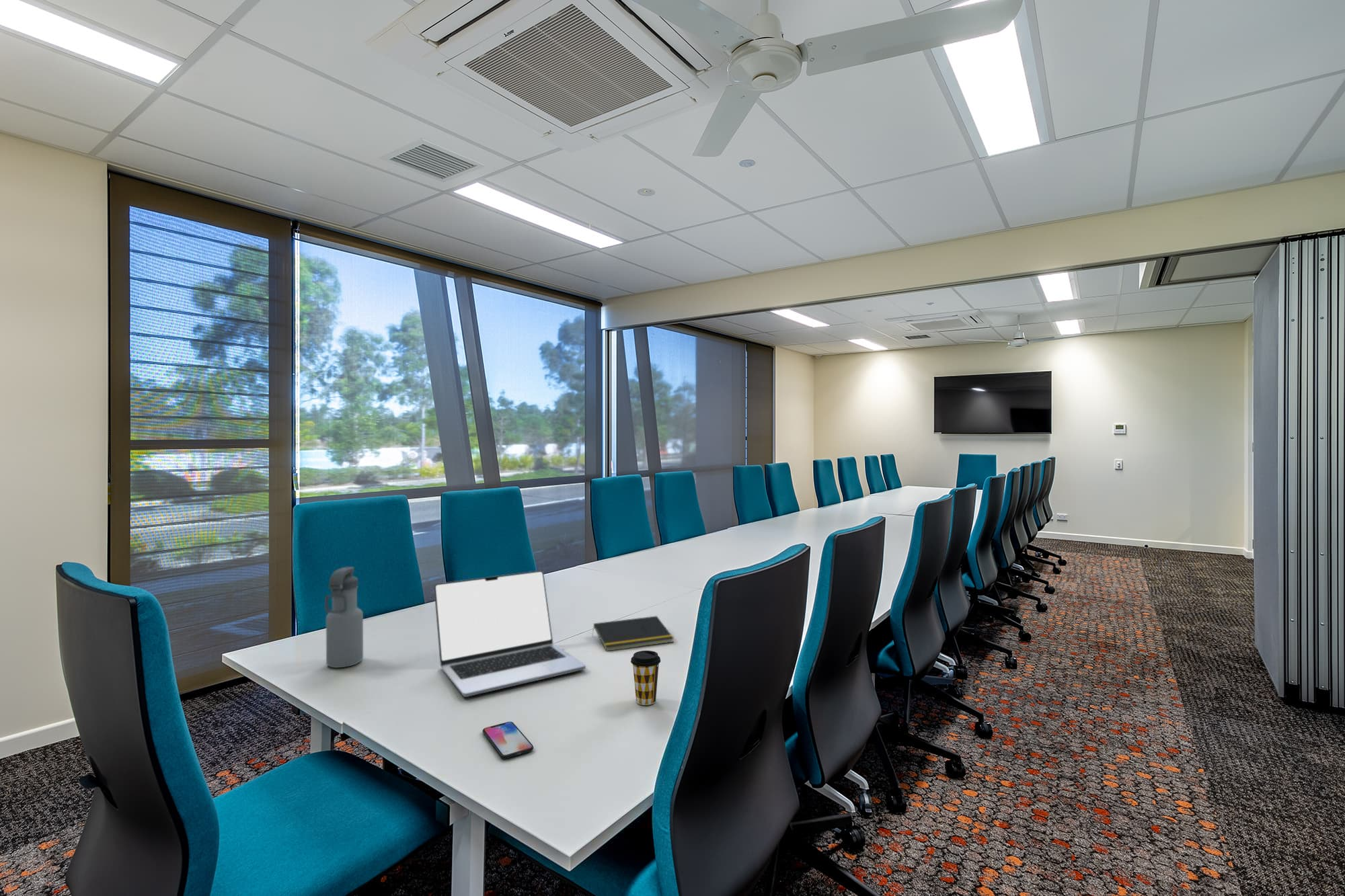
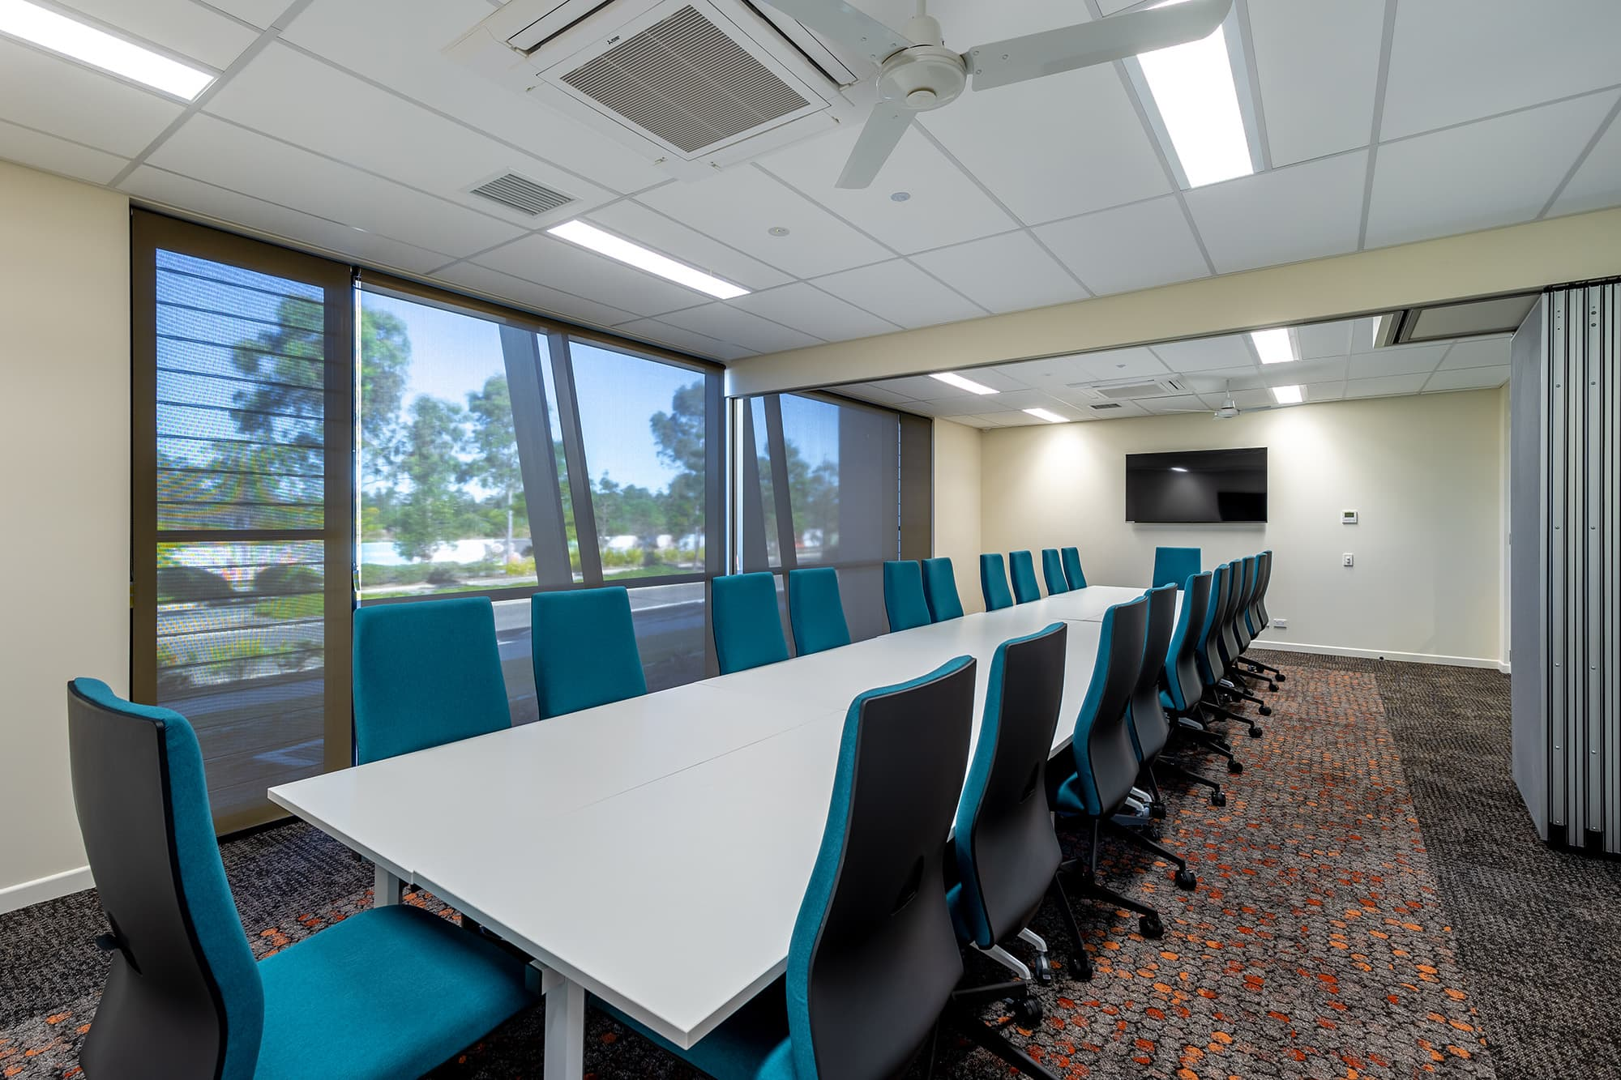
- coffee cup [630,650,661,706]
- laptop [433,570,586,698]
- smartphone [482,721,534,759]
- water bottle [324,566,364,668]
- notepad [591,615,675,652]
